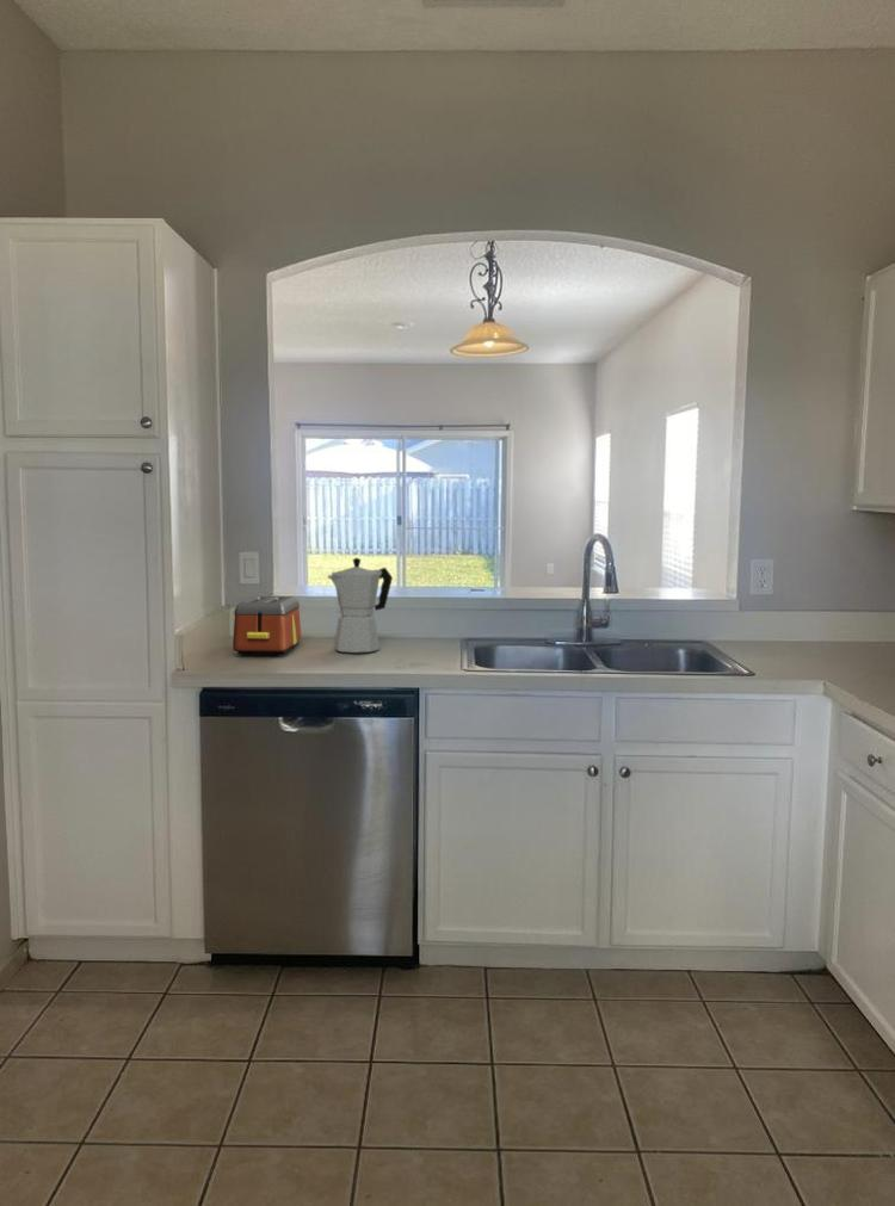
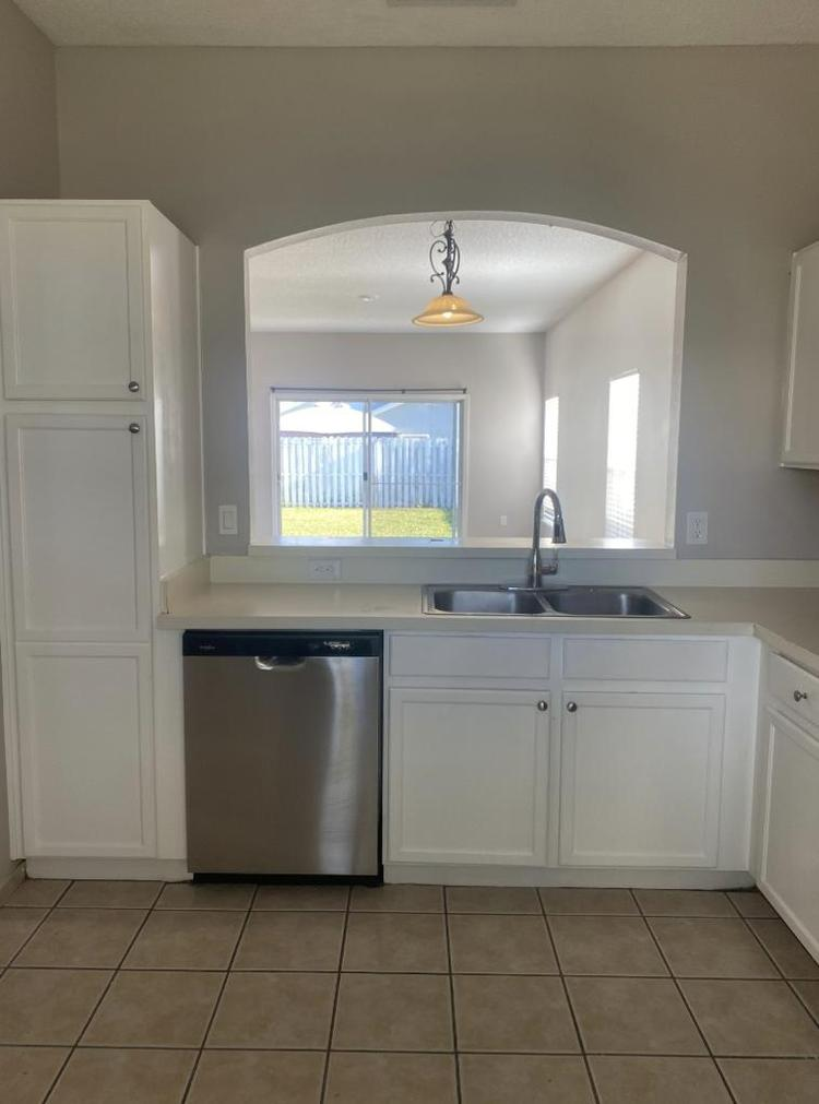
- toaster [232,595,302,656]
- moka pot [327,557,394,654]
